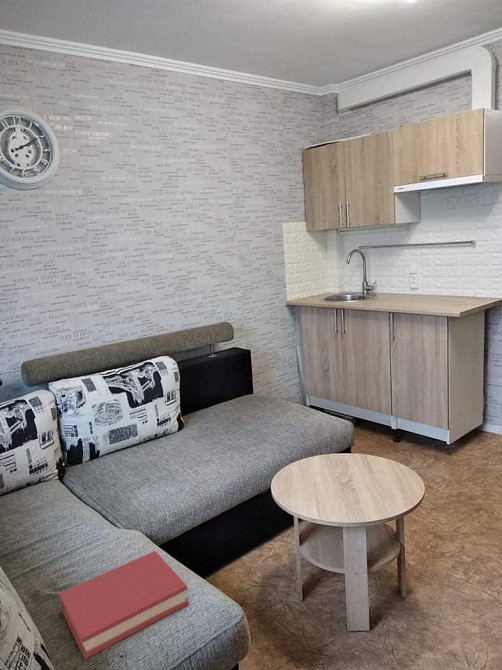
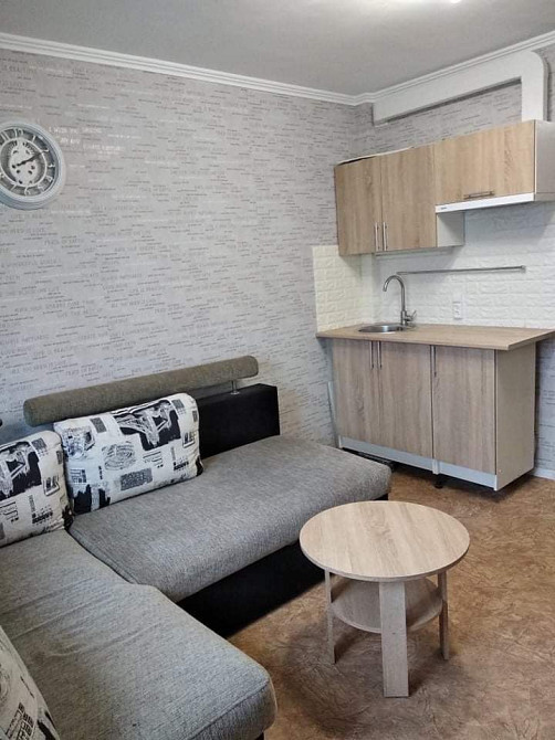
- hardback book [58,550,190,660]
